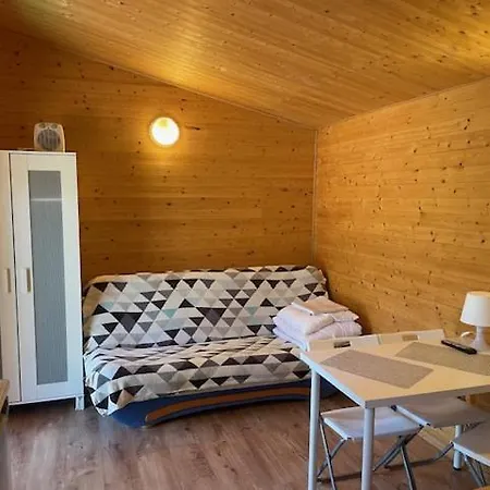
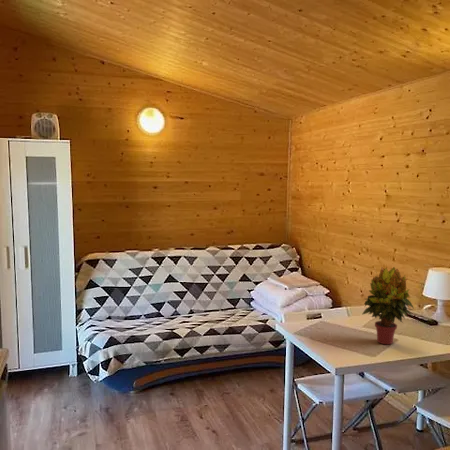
+ potted plant [362,266,415,345]
